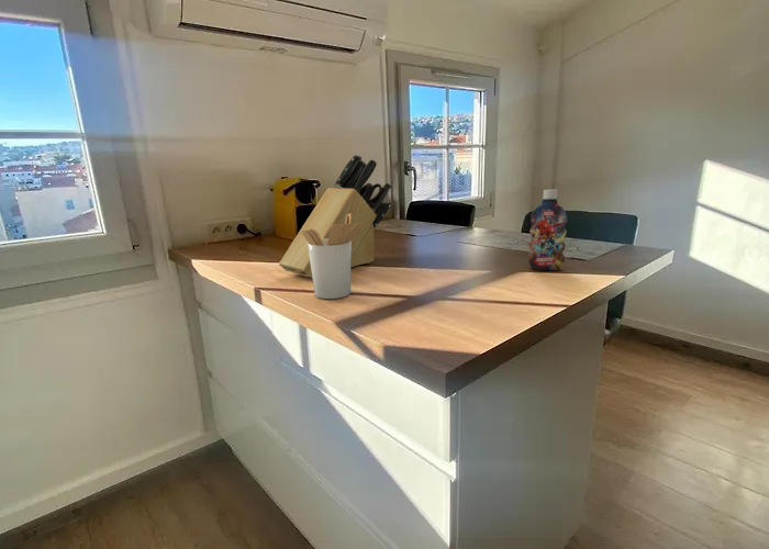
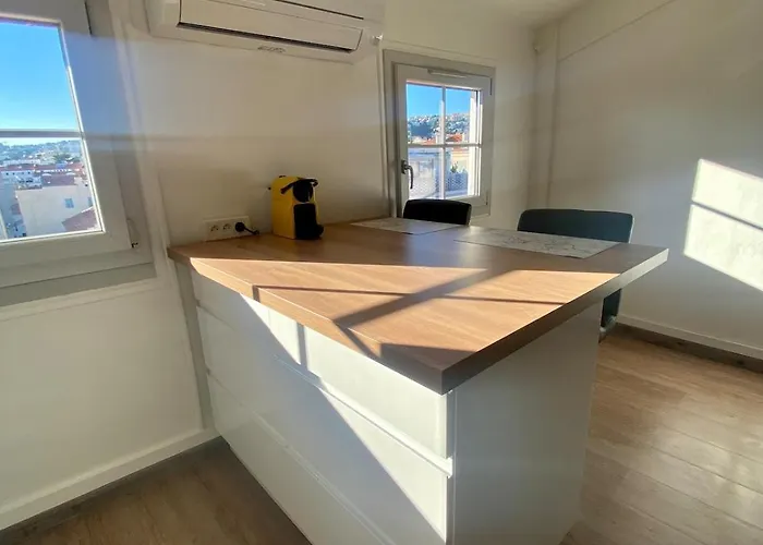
- utensil holder [302,213,364,300]
- bottle [527,189,568,271]
- knife block [278,154,393,279]
